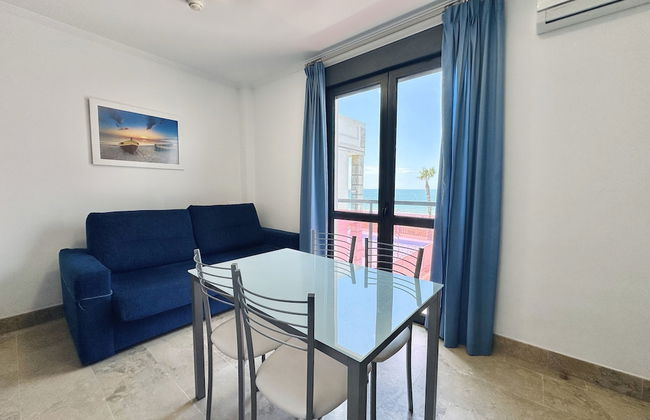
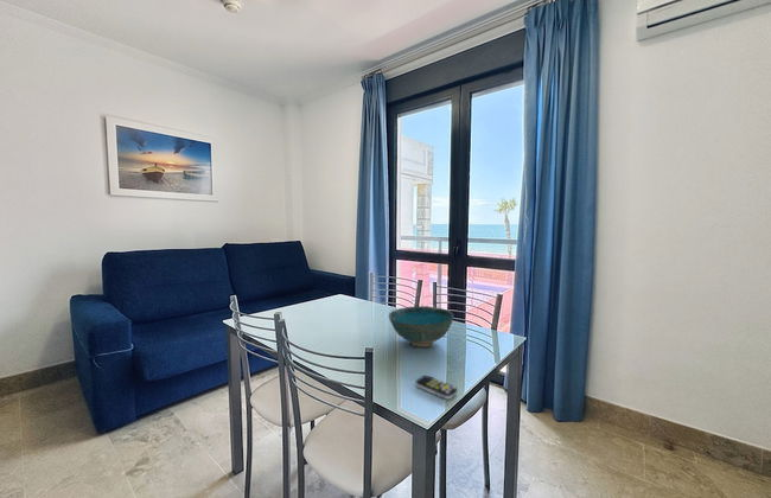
+ bowl [388,305,455,349]
+ remote control [414,375,459,401]
